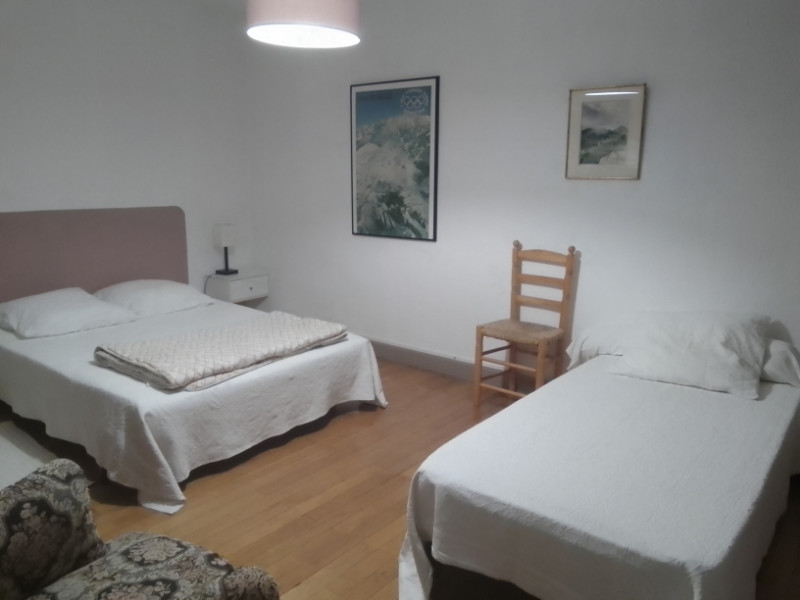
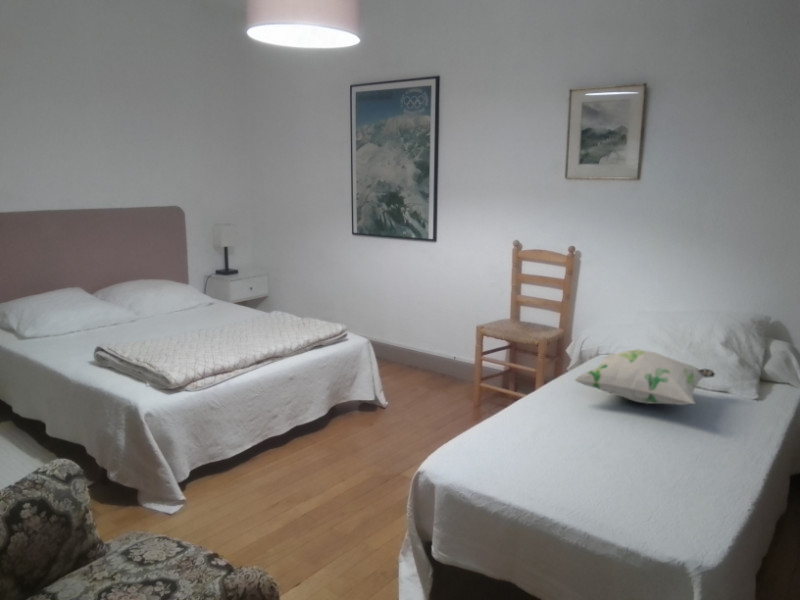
+ decorative pillow [574,349,716,406]
